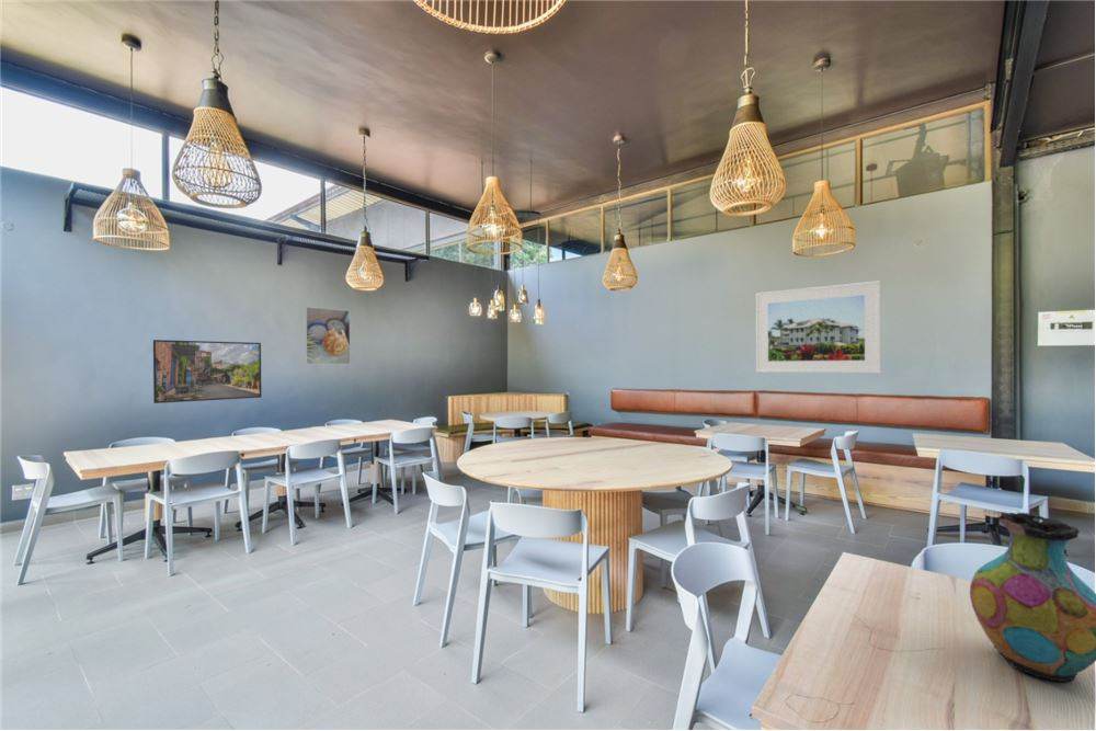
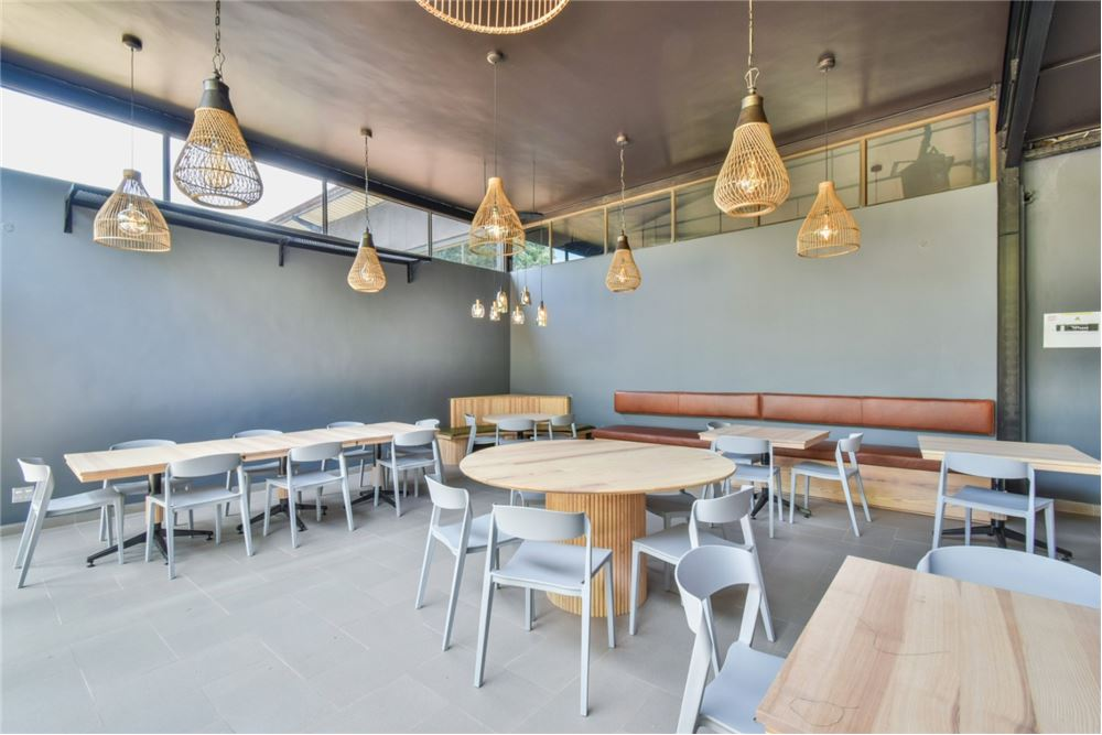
- vase [969,512,1096,683]
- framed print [152,339,262,404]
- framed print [304,306,352,366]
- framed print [755,279,882,374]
